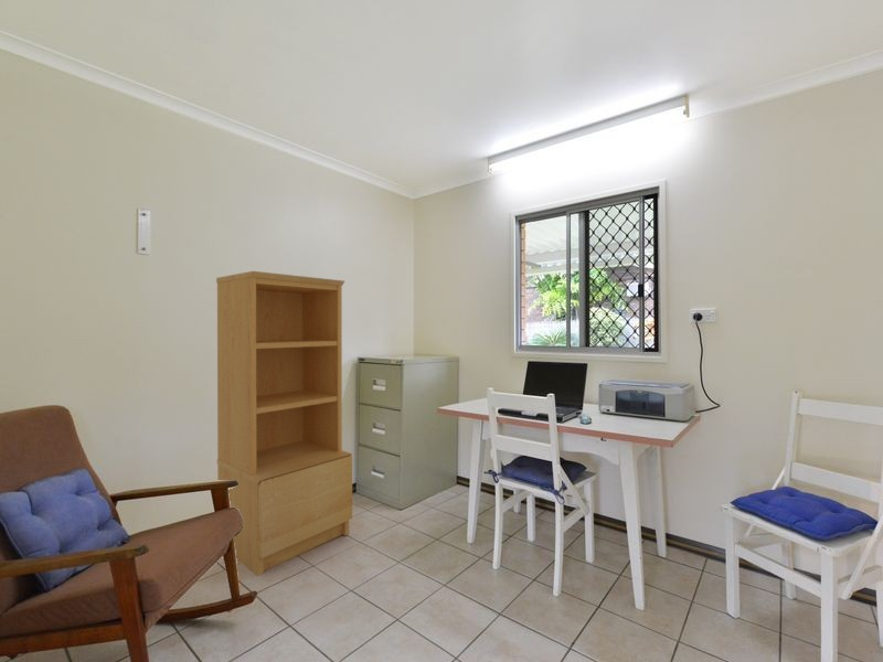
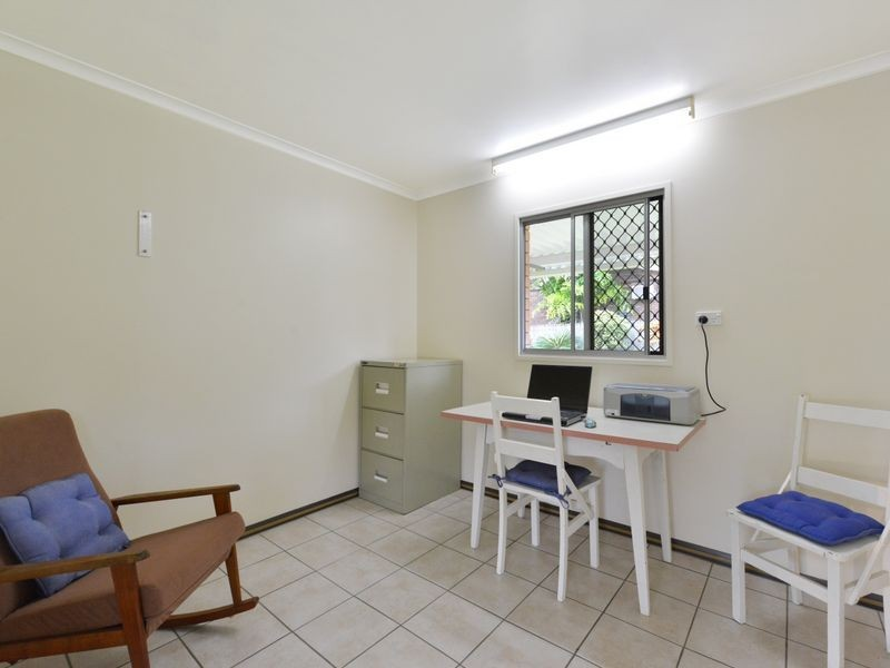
- bookcase [215,270,353,577]
